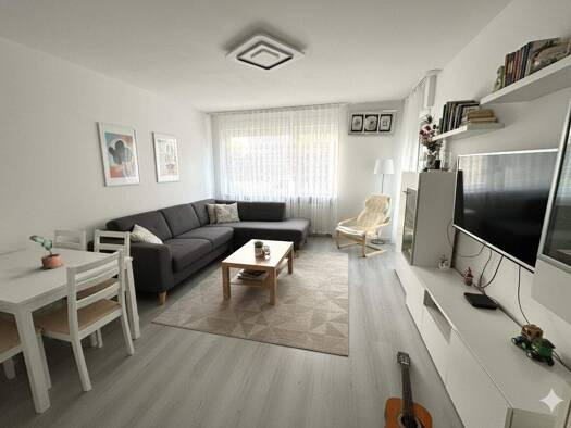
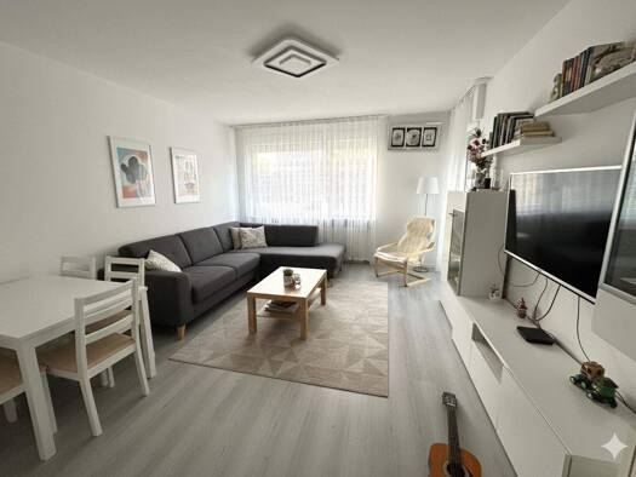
- potted plant [28,235,64,270]
